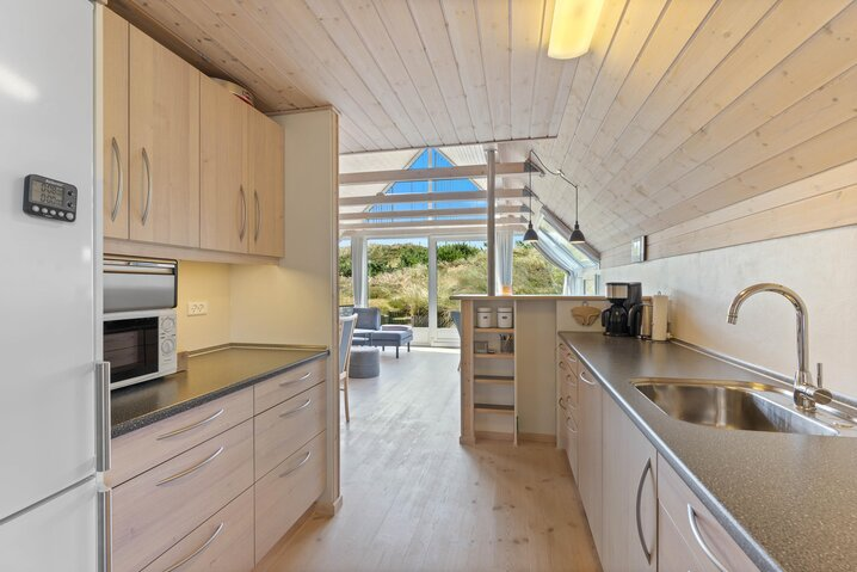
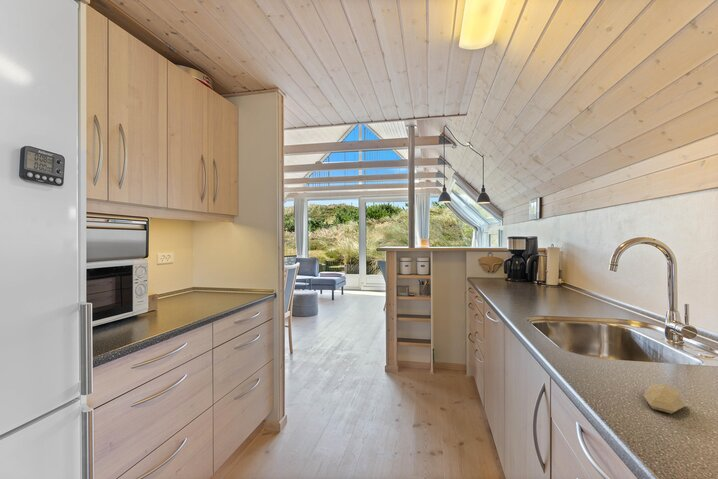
+ soap bar [642,383,686,415]
